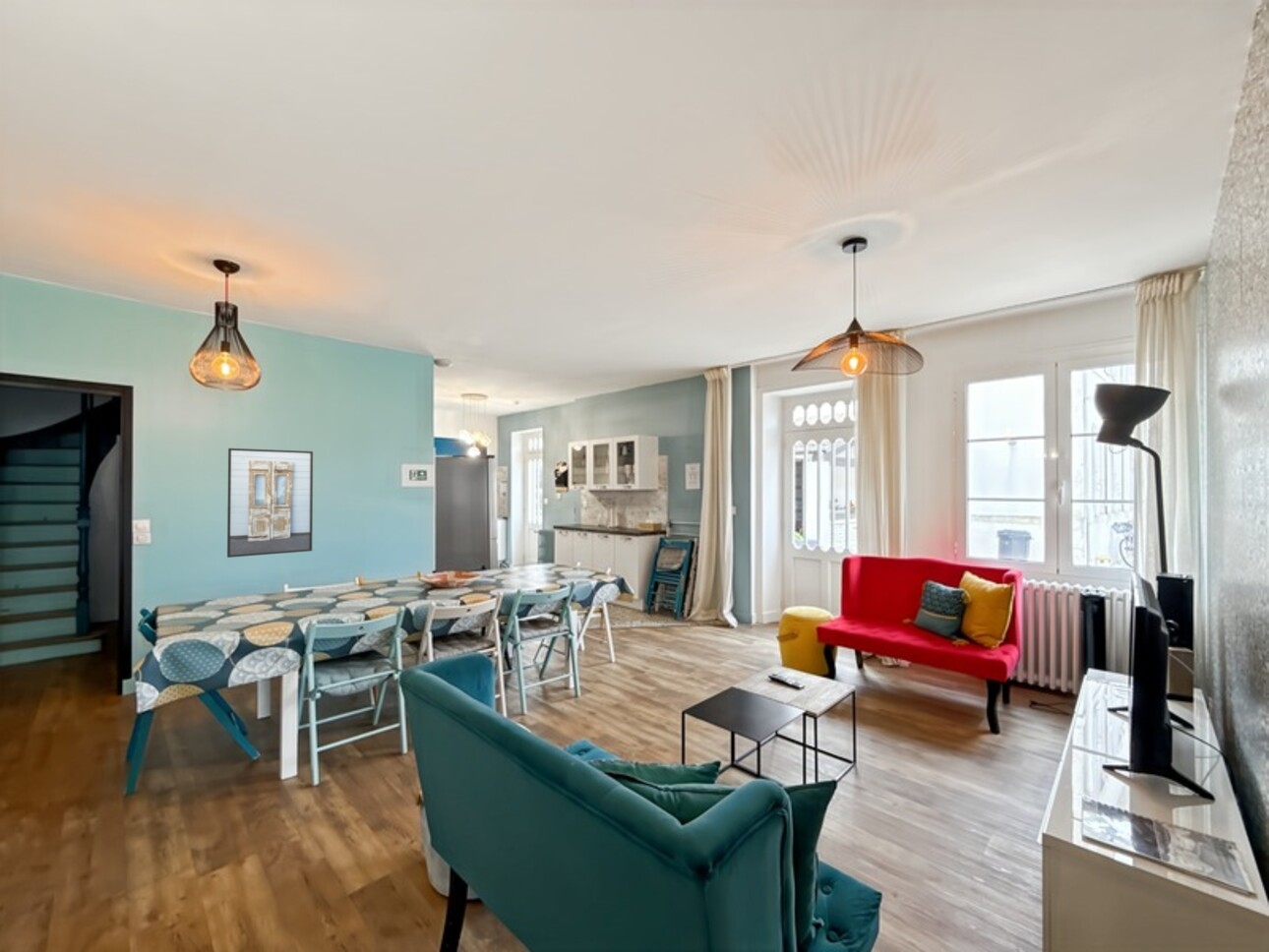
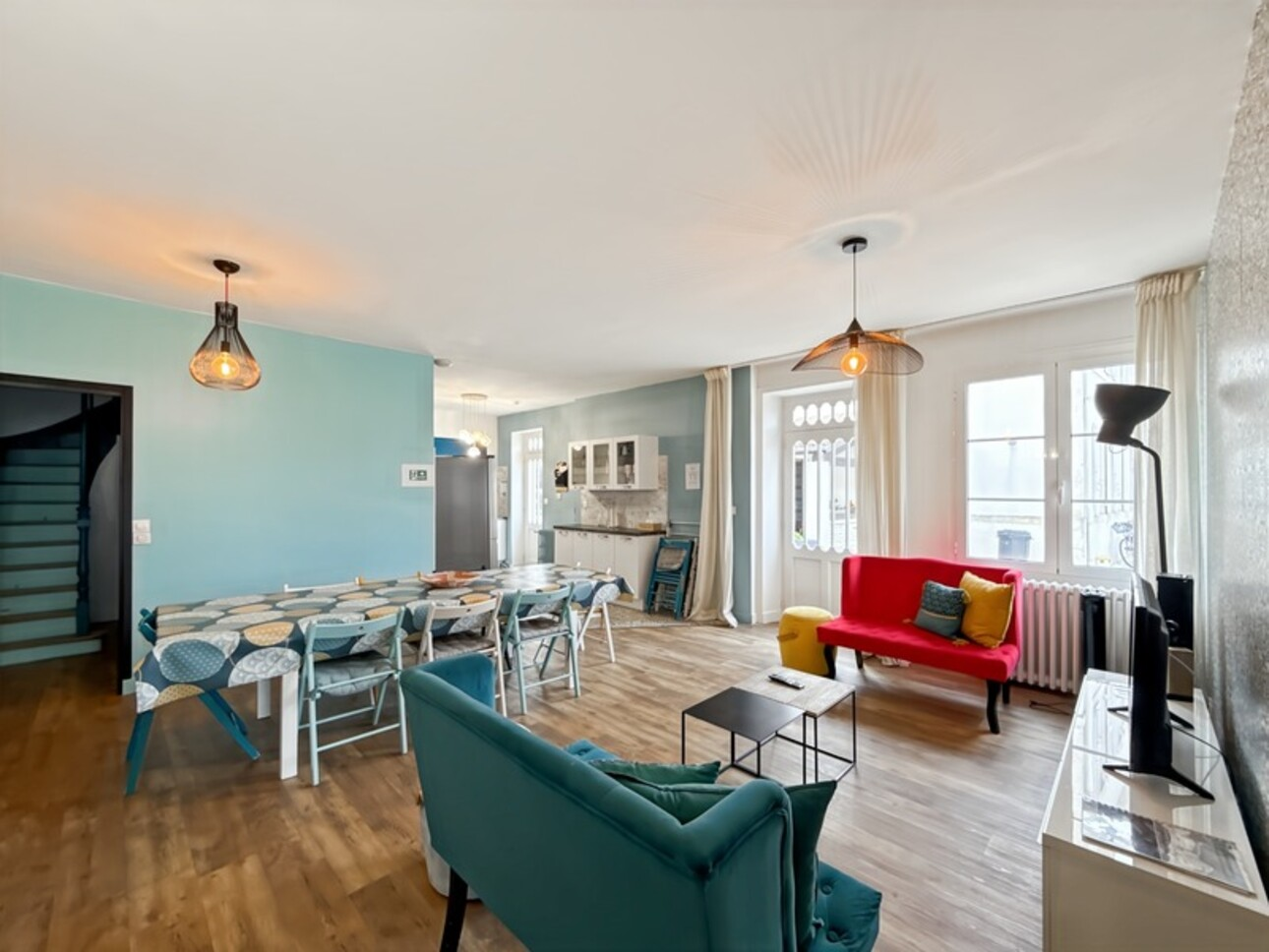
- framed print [226,447,314,559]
